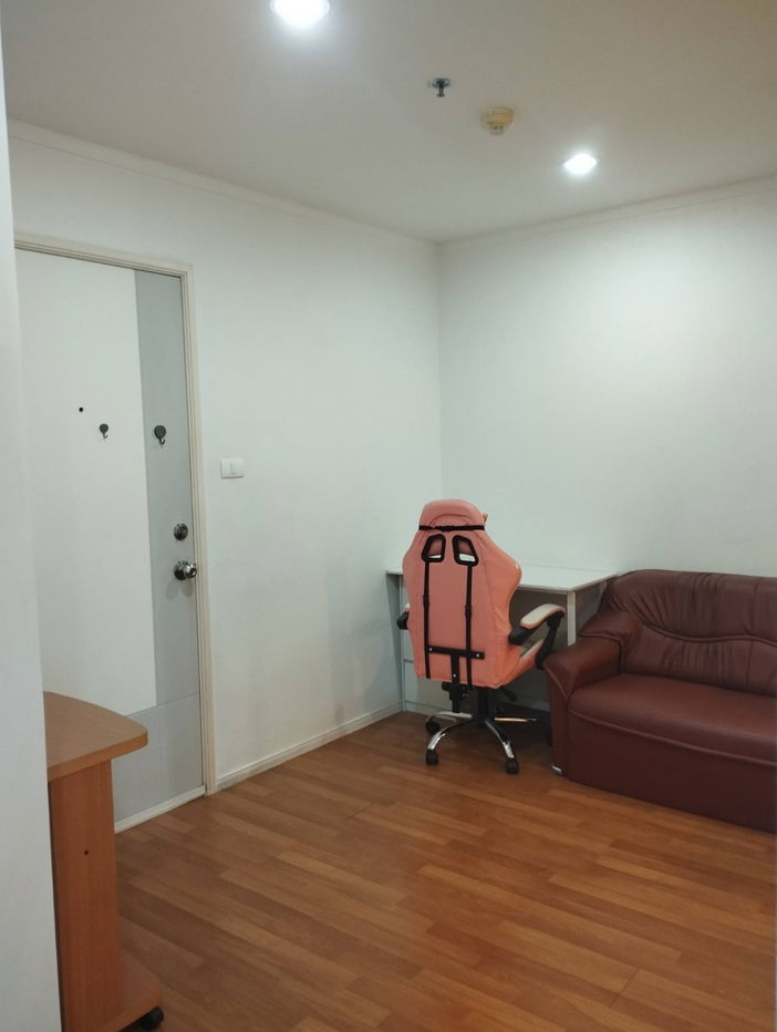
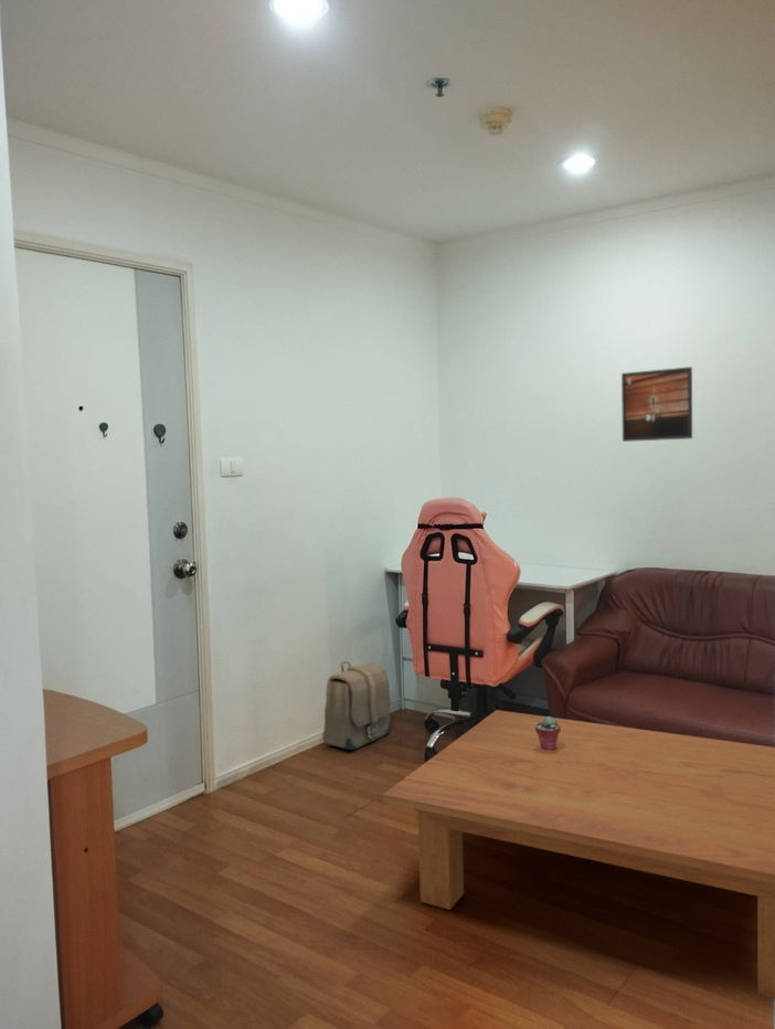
+ coffee table [382,709,775,999]
+ potted succulent [535,715,560,751]
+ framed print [620,365,693,443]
+ backpack [322,660,392,752]
